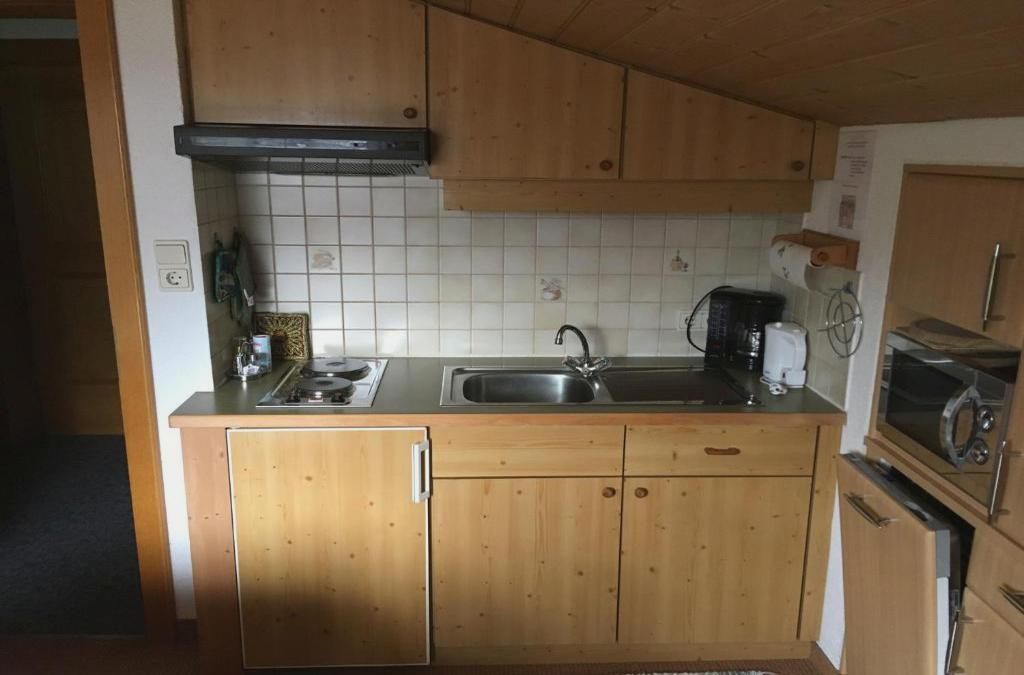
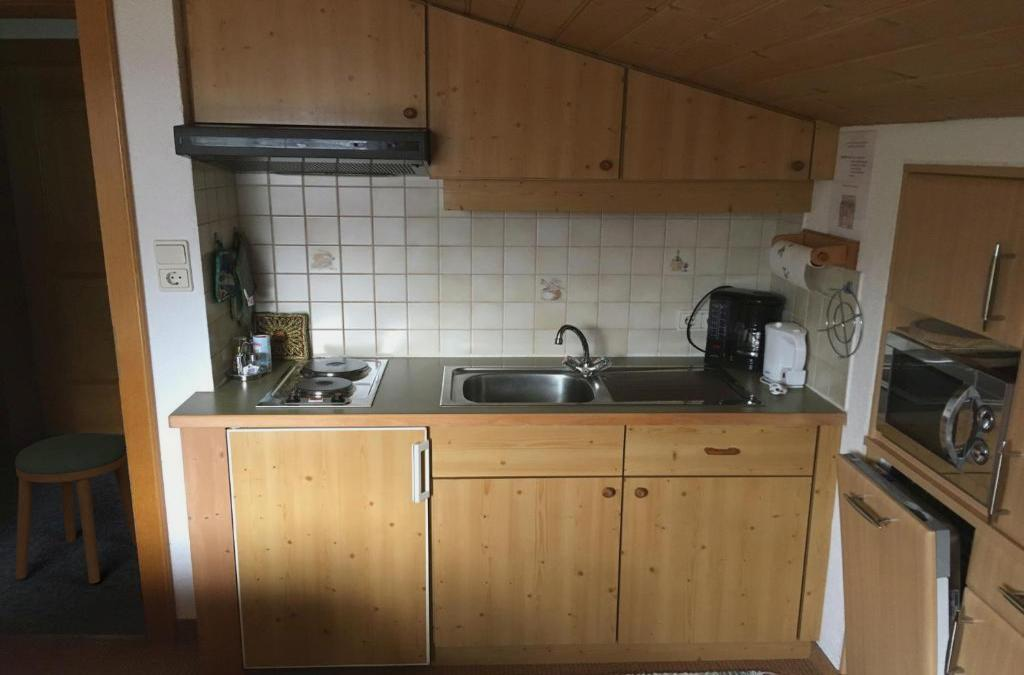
+ stool [14,432,136,584]
